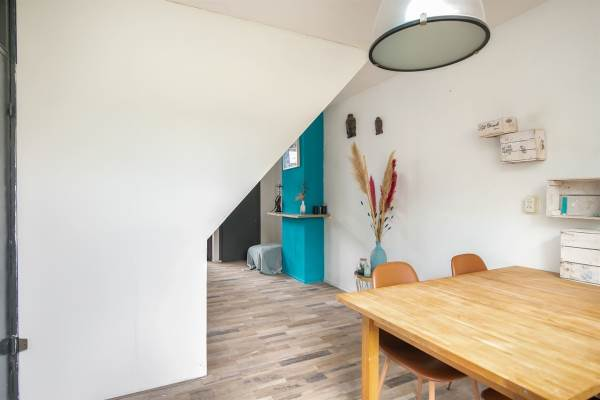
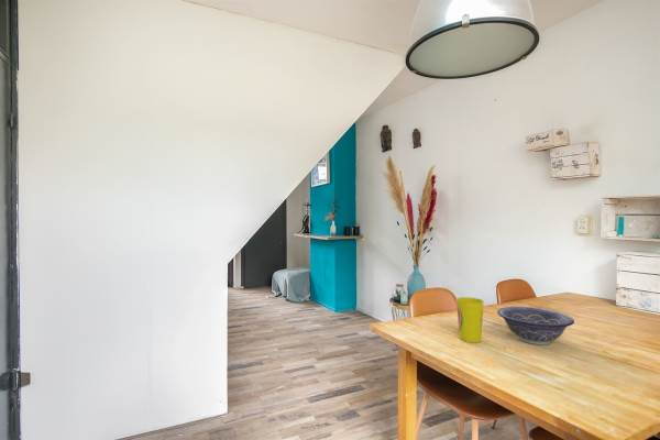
+ cup [455,296,485,343]
+ decorative bowl [496,306,575,346]
